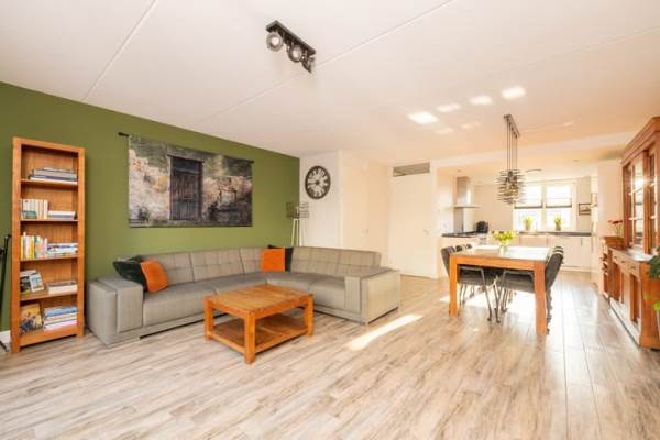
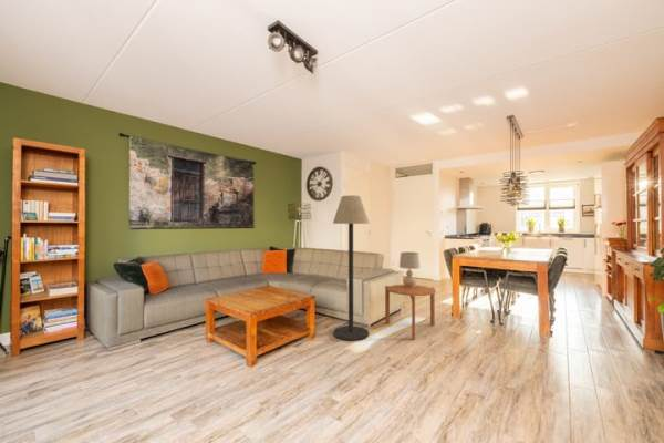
+ floor lamp [332,195,371,342]
+ table lamp [398,251,421,288]
+ side table [384,284,437,341]
